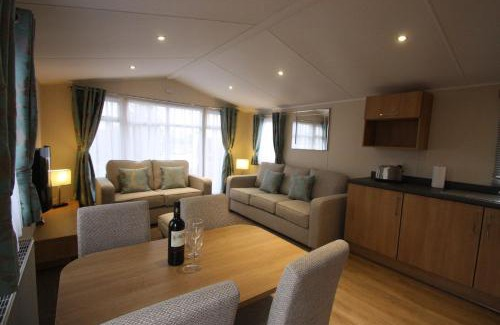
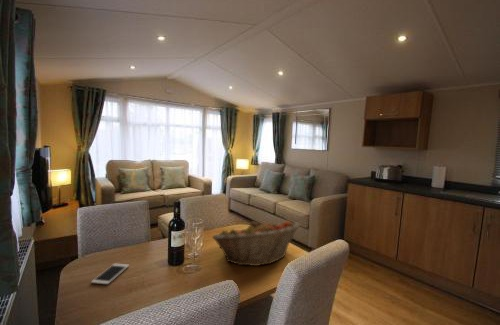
+ fruit basket [211,219,302,267]
+ cell phone [90,263,130,285]
